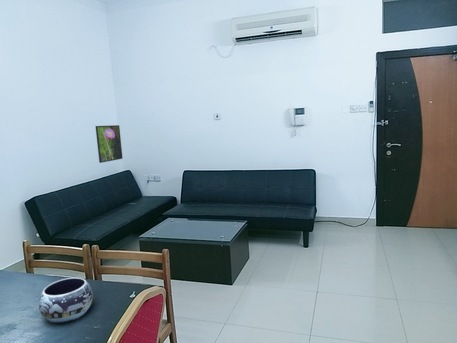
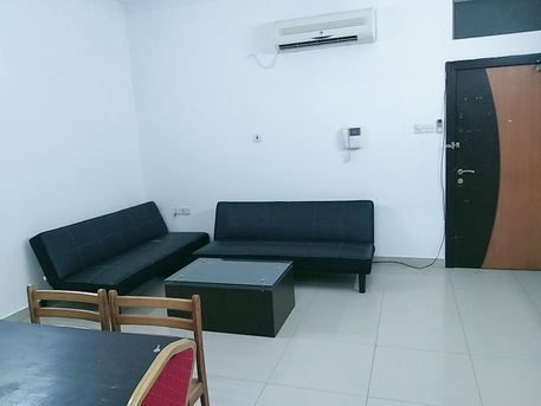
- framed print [94,124,124,164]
- decorative bowl [38,277,94,325]
